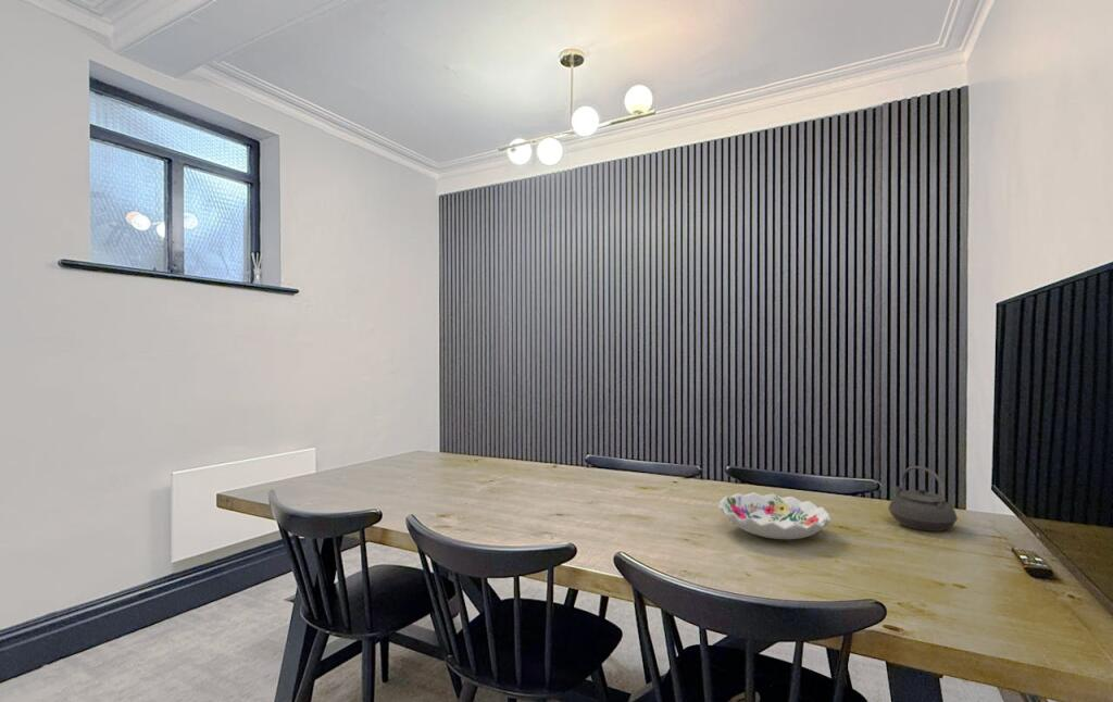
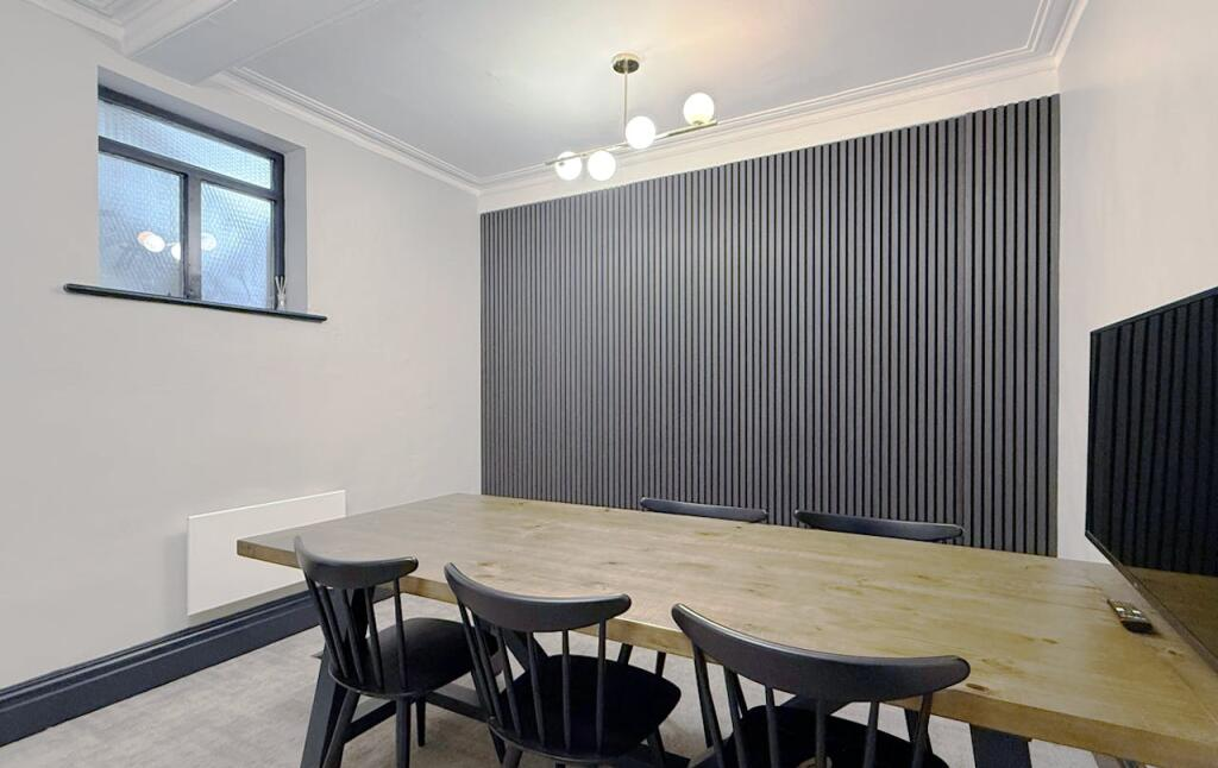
- teapot [887,465,959,532]
- decorative bowl [717,491,831,540]
